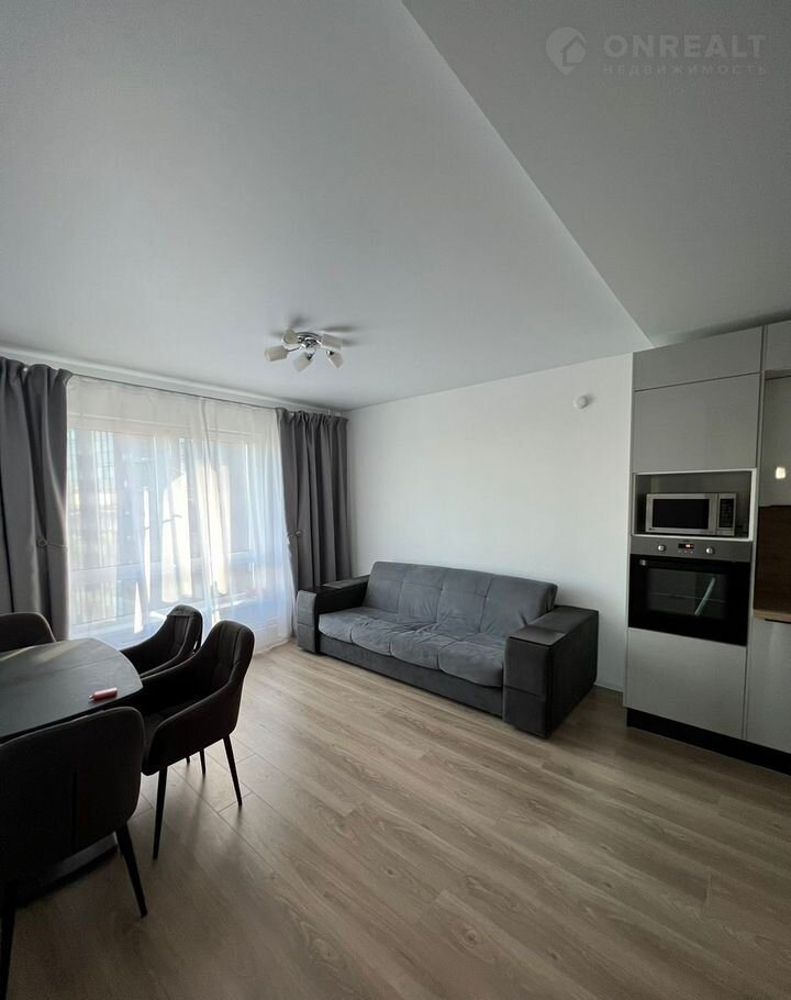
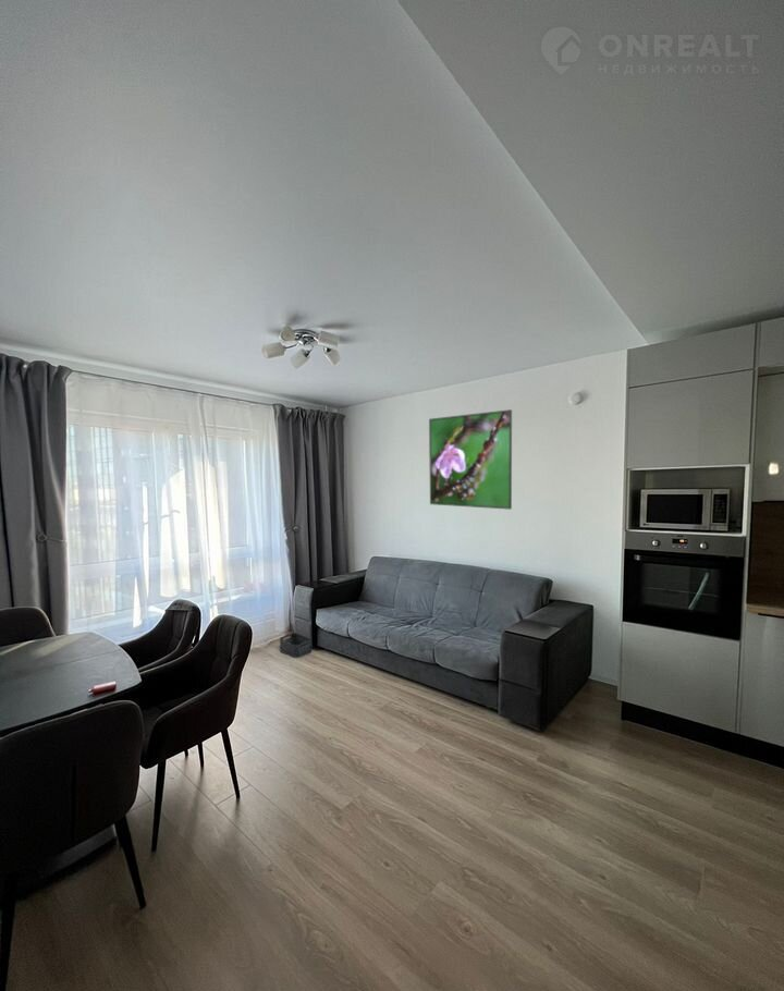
+ storage bin [279,632,313,659]
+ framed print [428,408,513,511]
